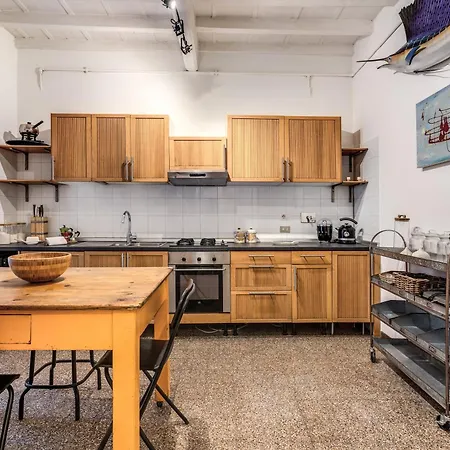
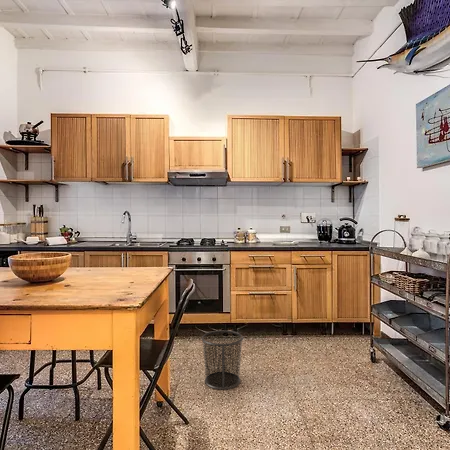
+ waste bin [200,329,244,391]
